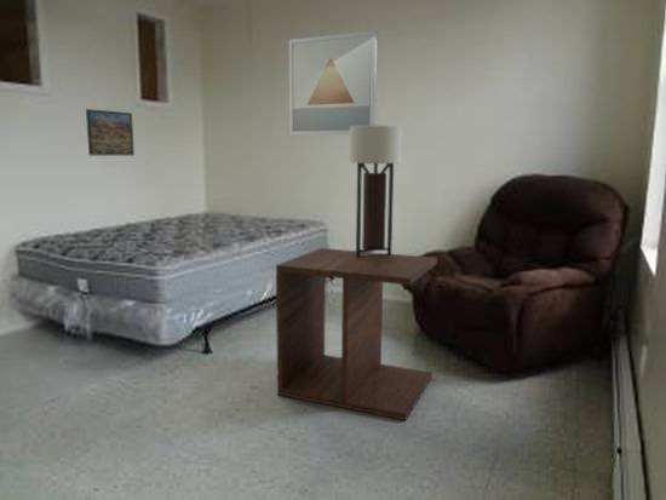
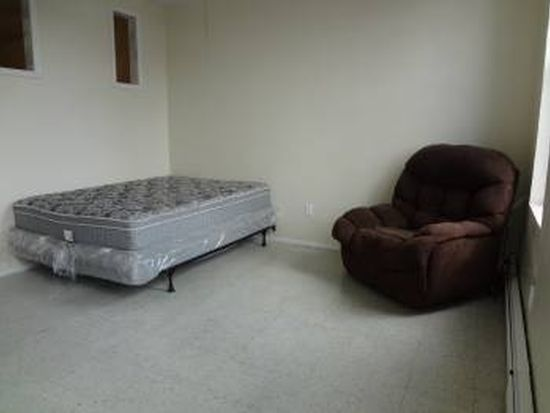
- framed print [85,108,136,156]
- wall sconce [349,125,403,258]
- side table [275,247,438,421]
- wall art [288,29,379,137]
